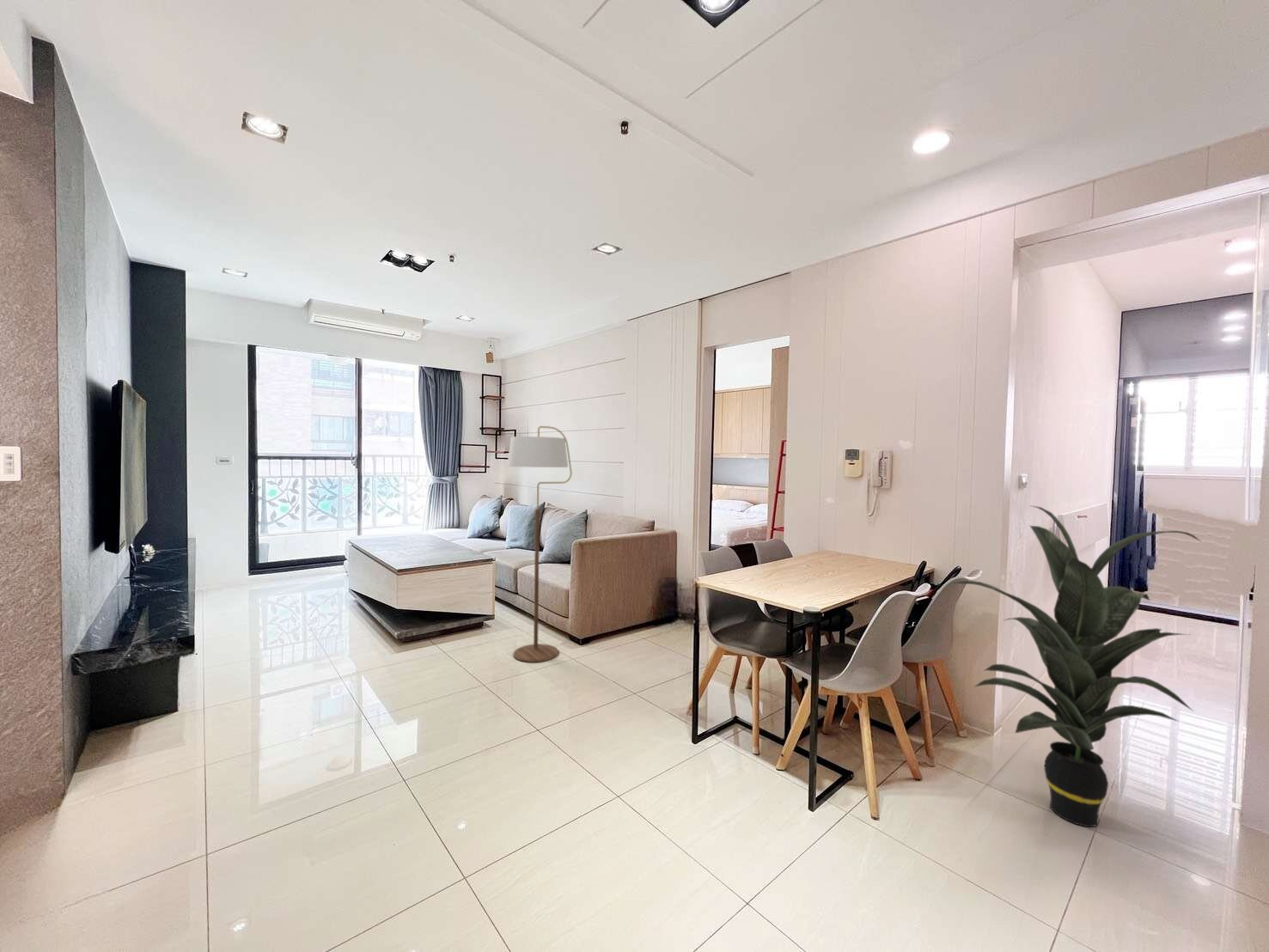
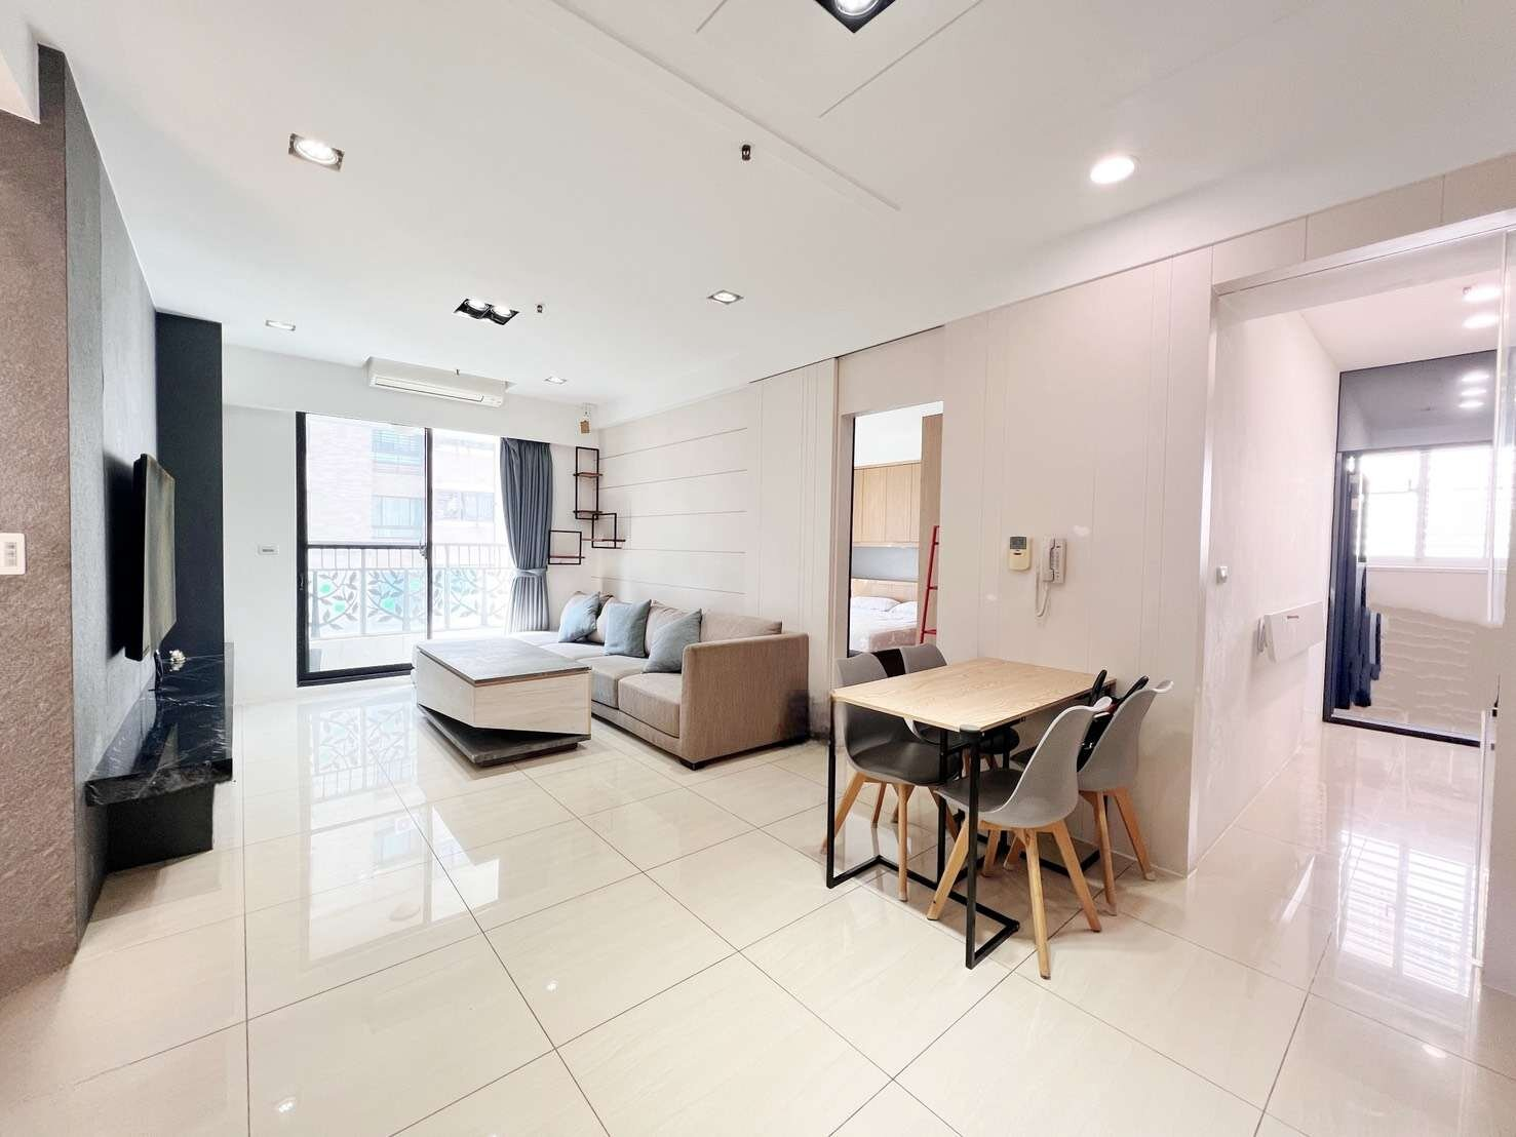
- floor lamp [506,425,573,663]
- indoor plant [951,504,1203,827]
